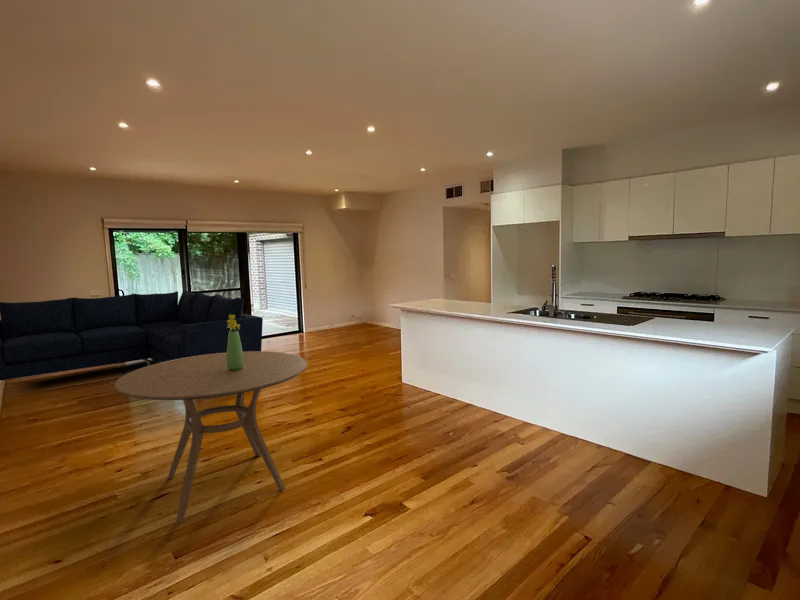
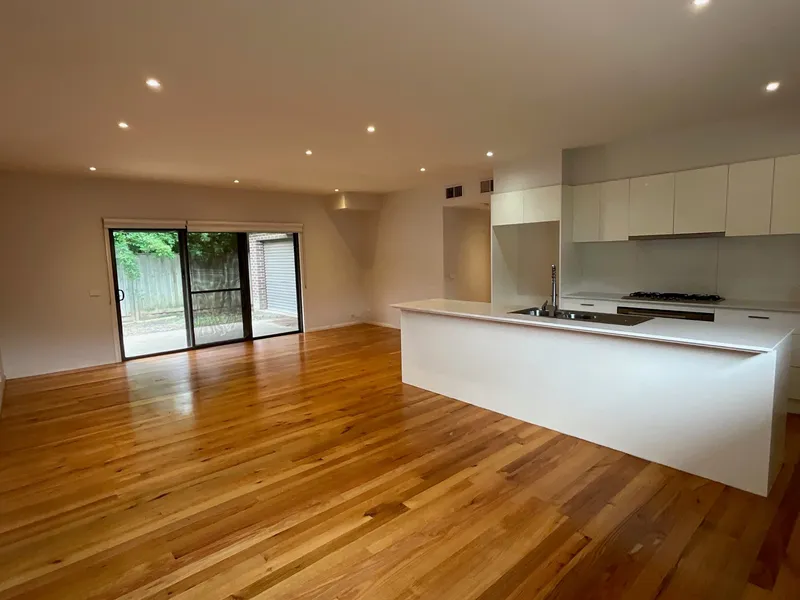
- sofa [0,289,264,382]
- dining table [114,350,308,523]
- bouquet [227,314,244,371]
